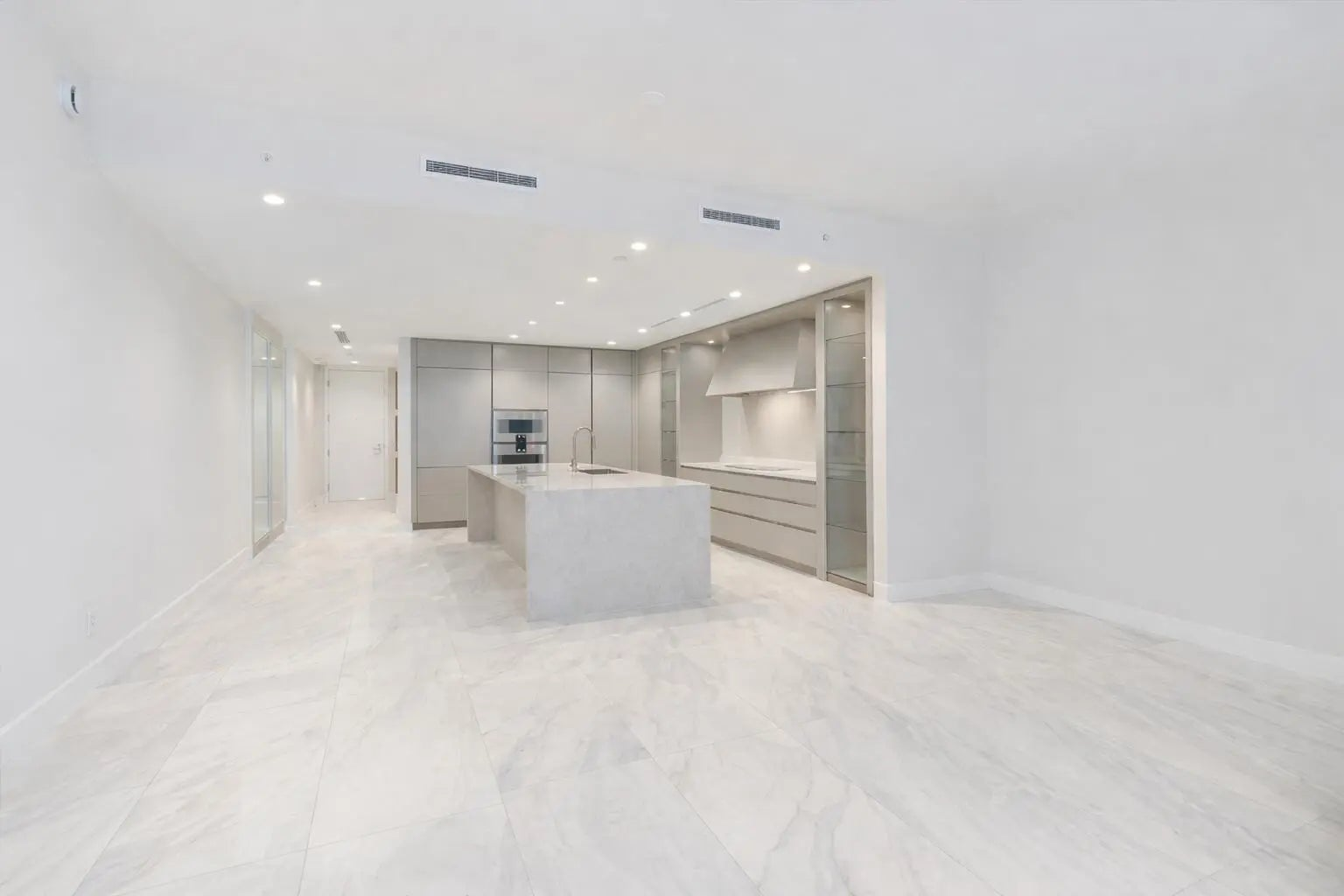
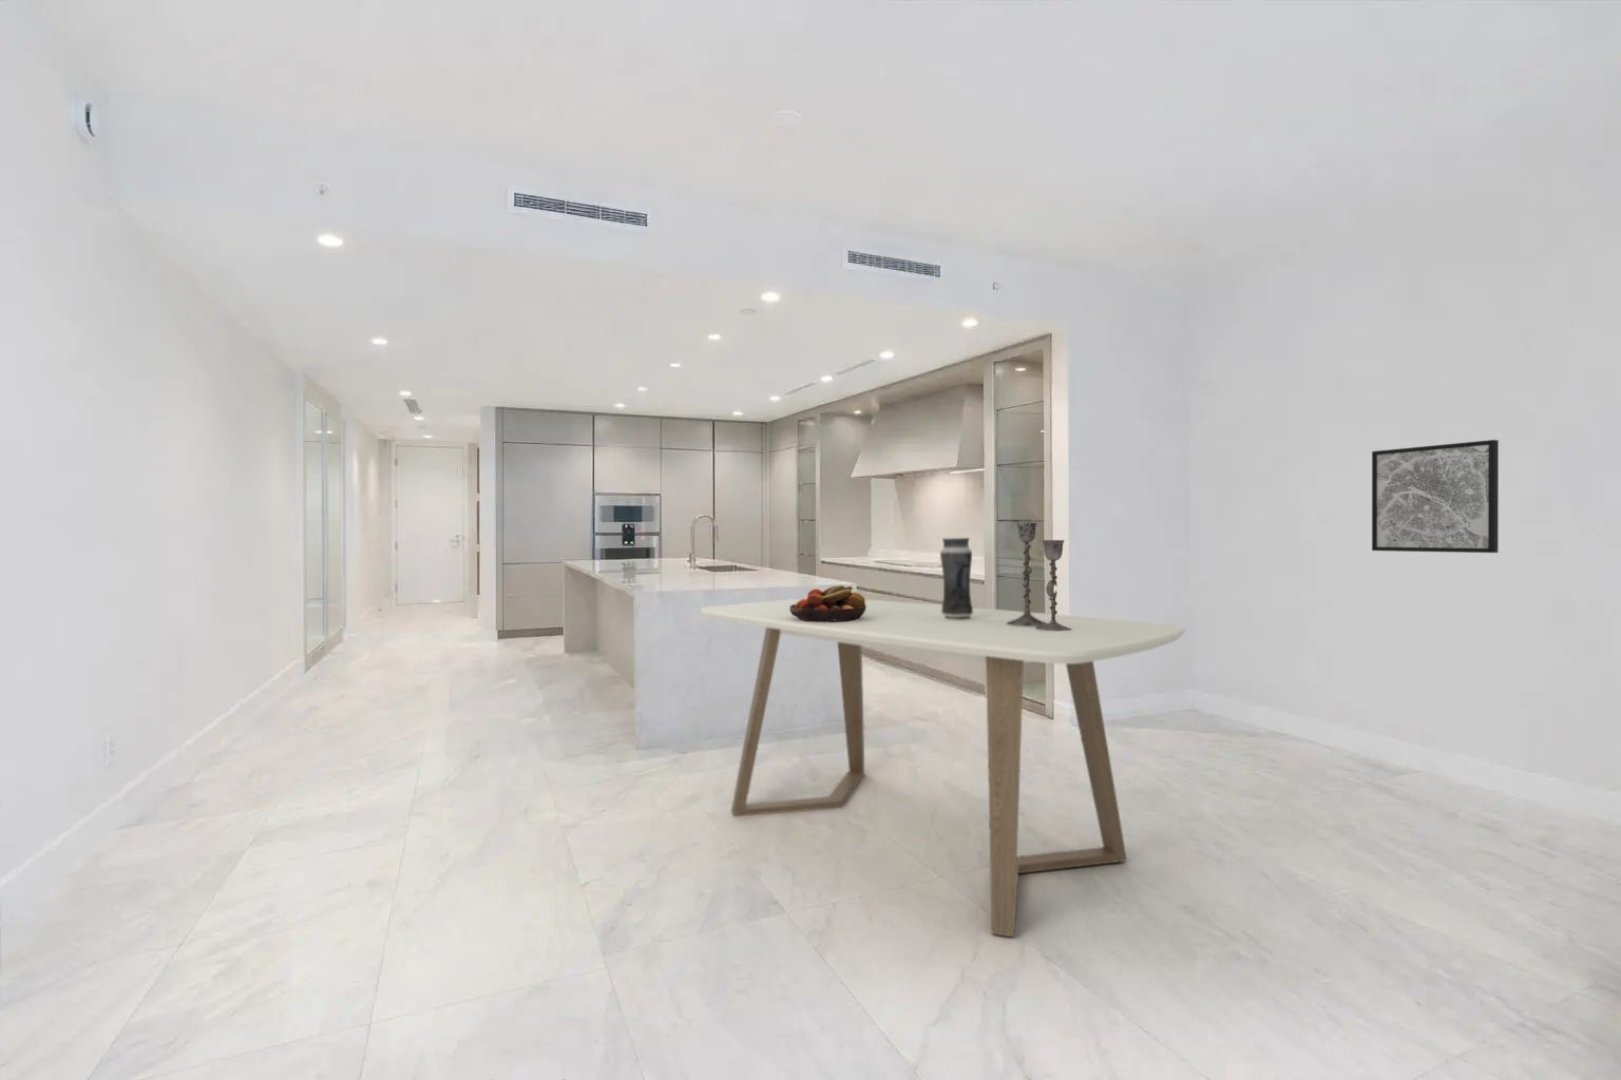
+ wall art [1371,439,1499,553]
+ dining table [700,597,1187,938]
+ vase [940,536,973,620]
+ candlestick [1006,522,1072,632]
+ fruit bowl [790,585,866,623]
